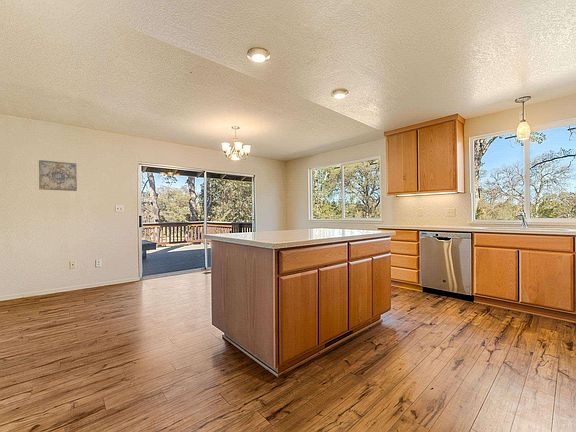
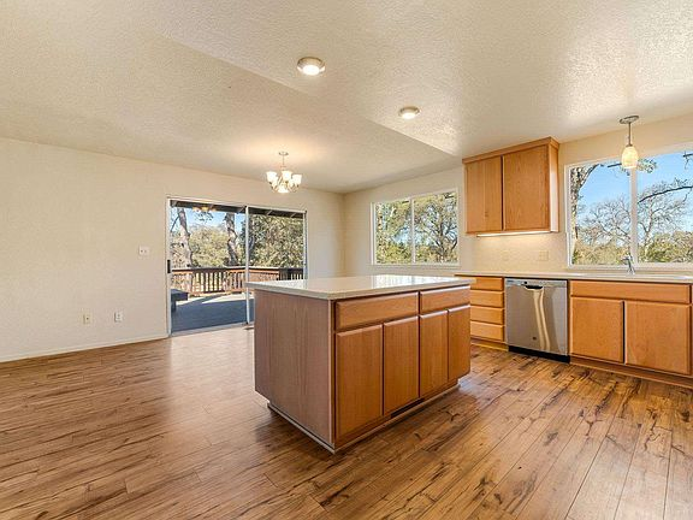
- wall art [38,159,78,192]
